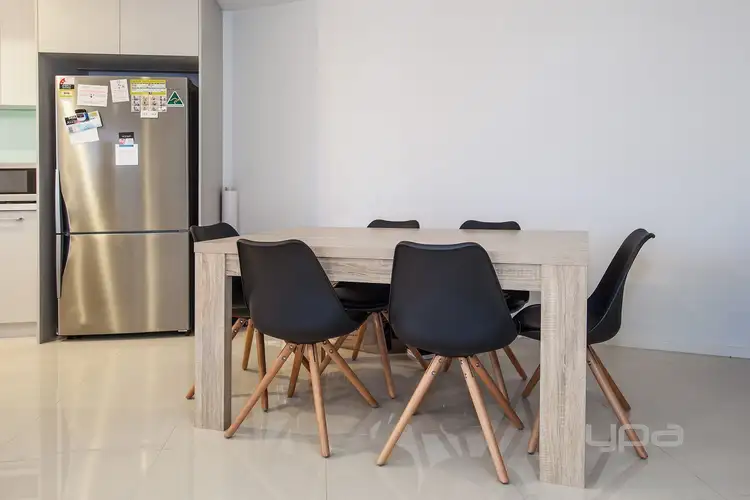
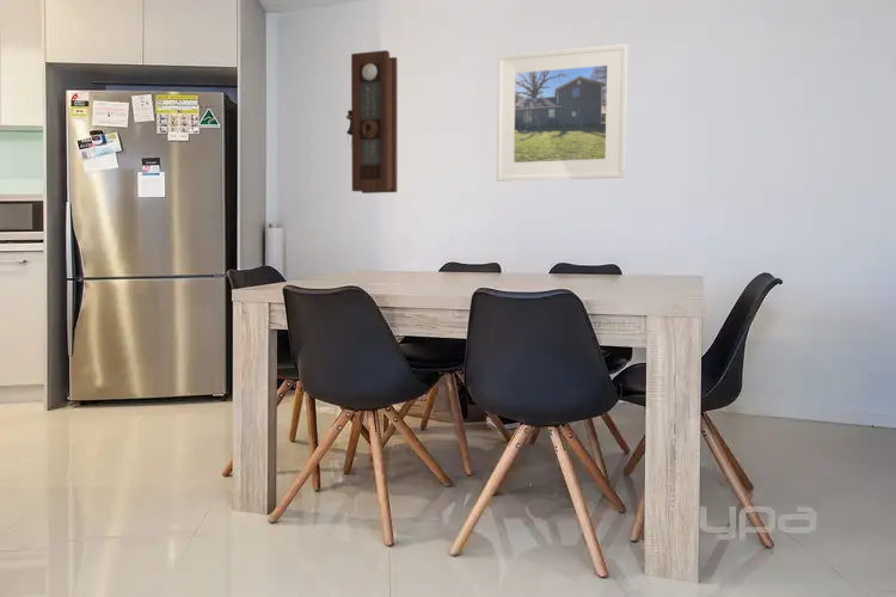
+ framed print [495,43,628,183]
+ pendulum clock [345,49,398,195]
